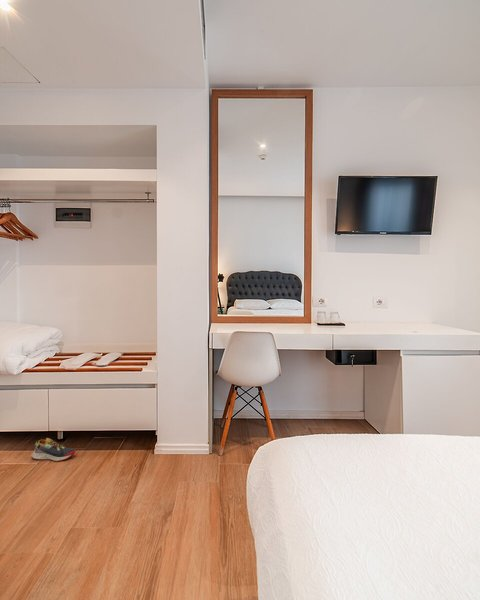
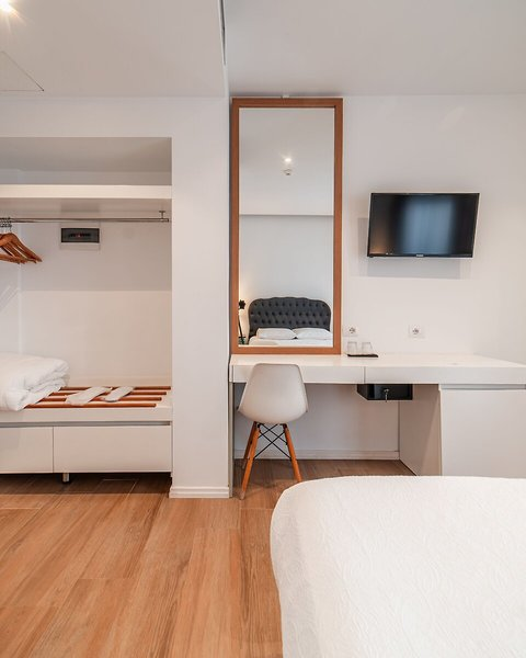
- shoe [30,437,76,462]
